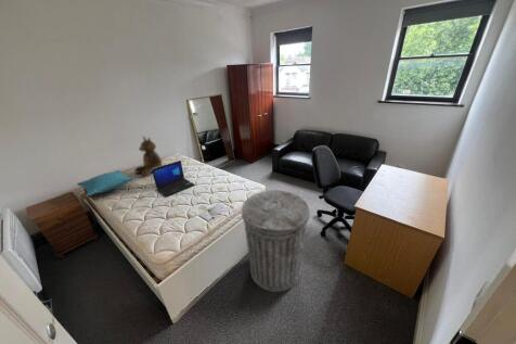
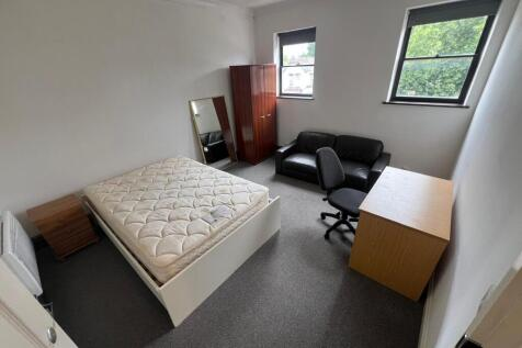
- trash can [241,189,311,293]
- laptop [152,160,196,199]
- teddy bear [133,135,163,177]
- pillow [76,169,134,198]
